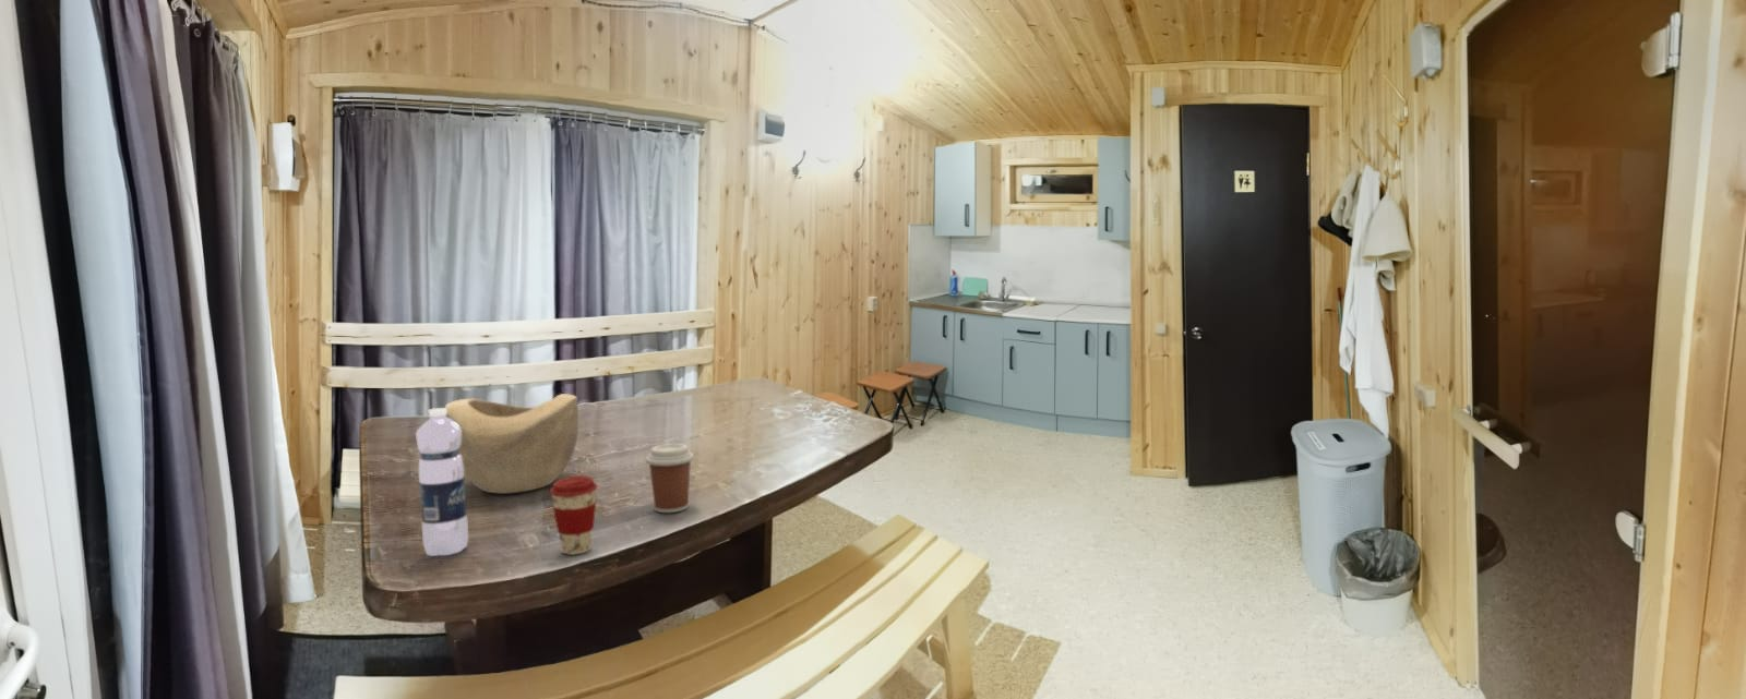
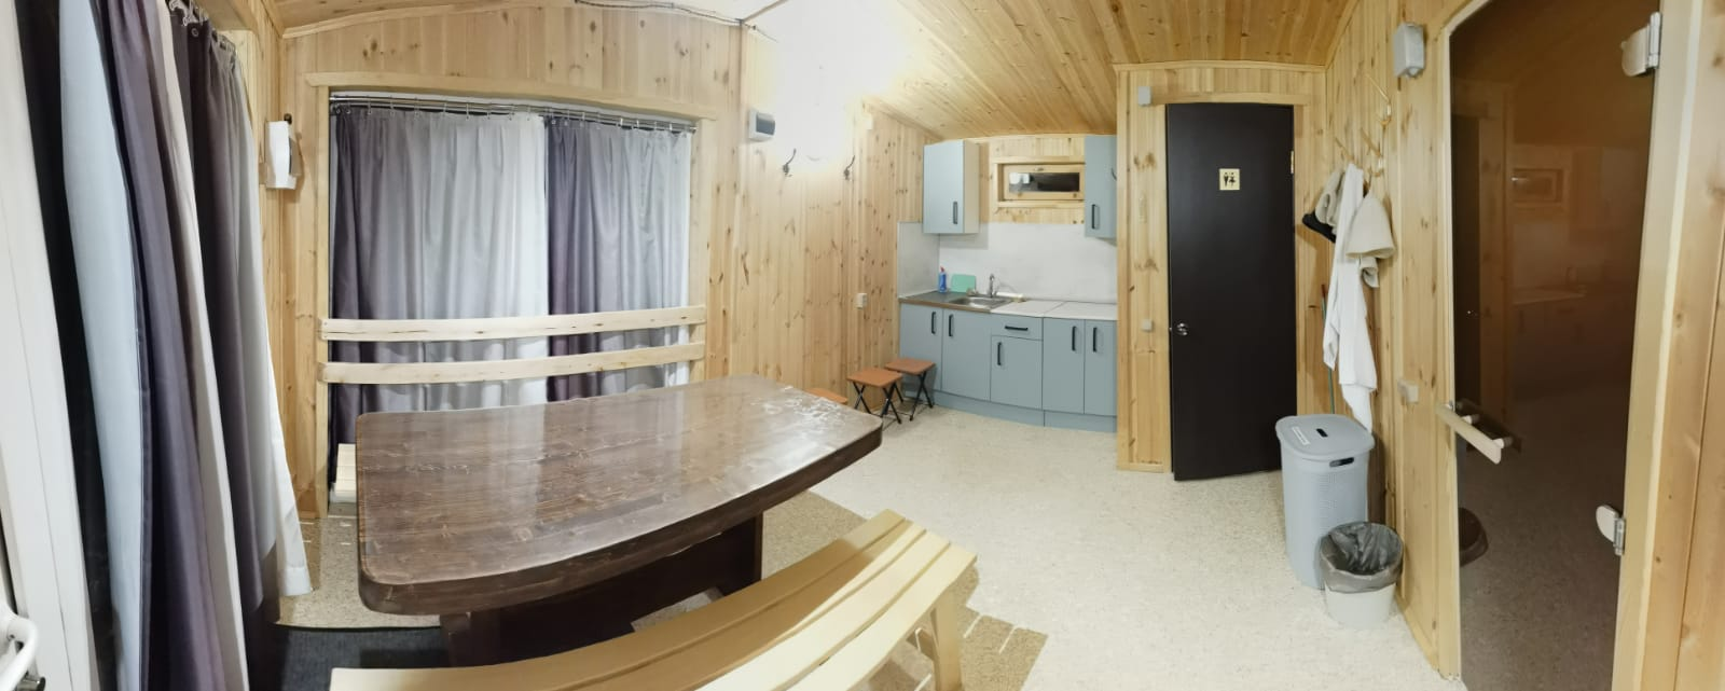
- coffee cup [645,443,695,513]
- water bottle [414,406,469,558]
- decorative bowl [444,393,579,494]
- coffee cup [549,475,598,557]
